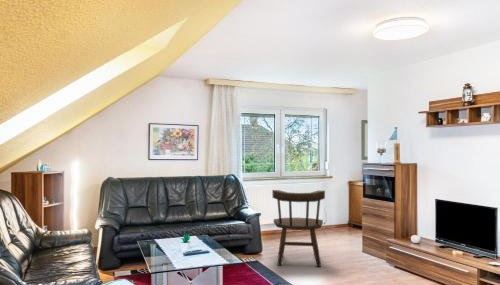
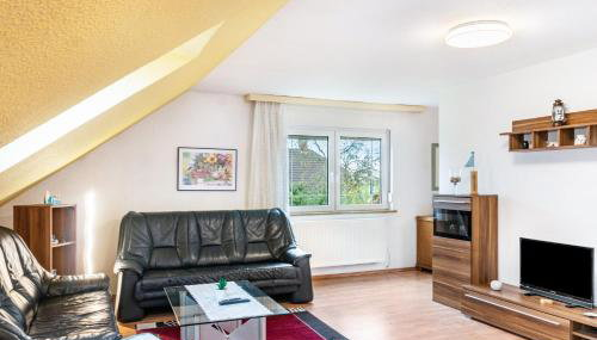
- dining chair [271,189,326,268]
